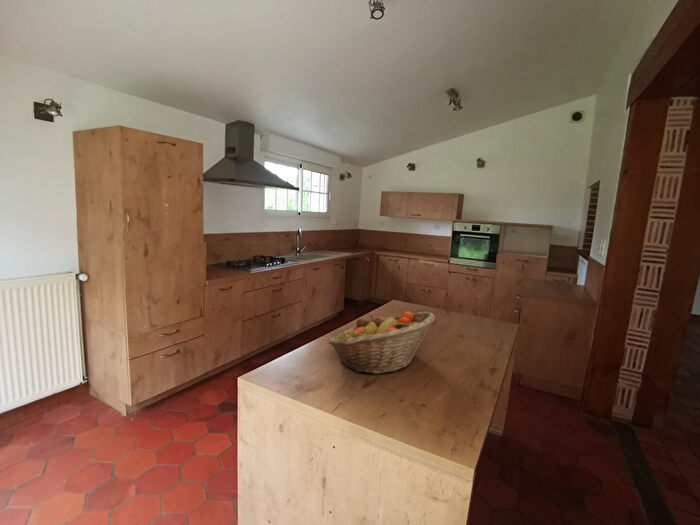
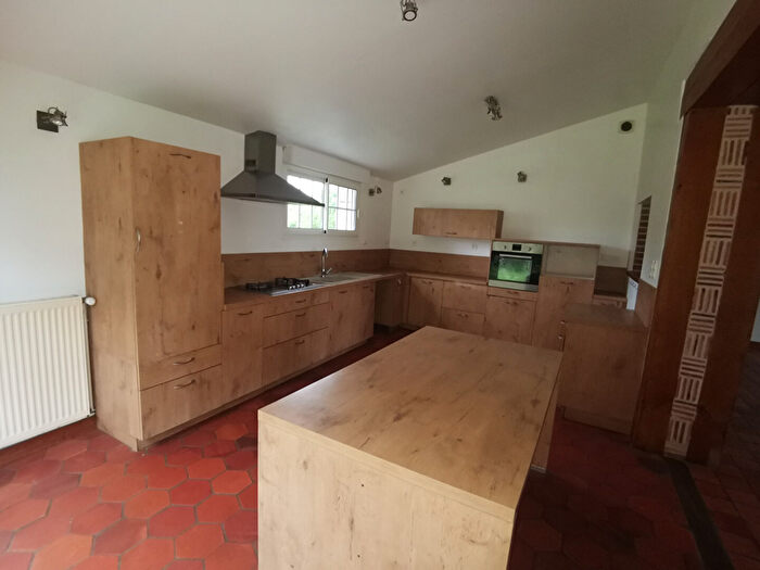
- fruit basket [327,310,436,375]
